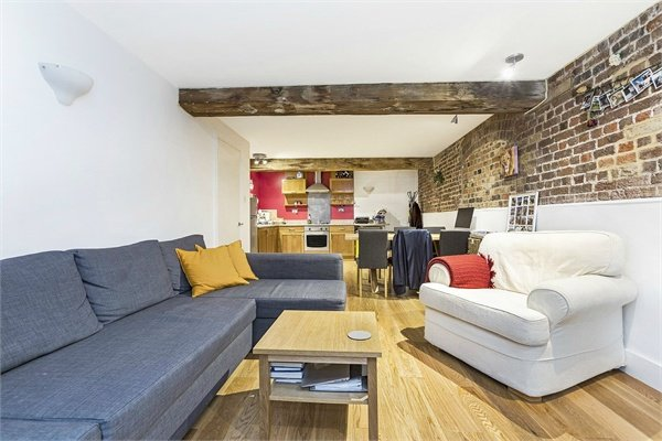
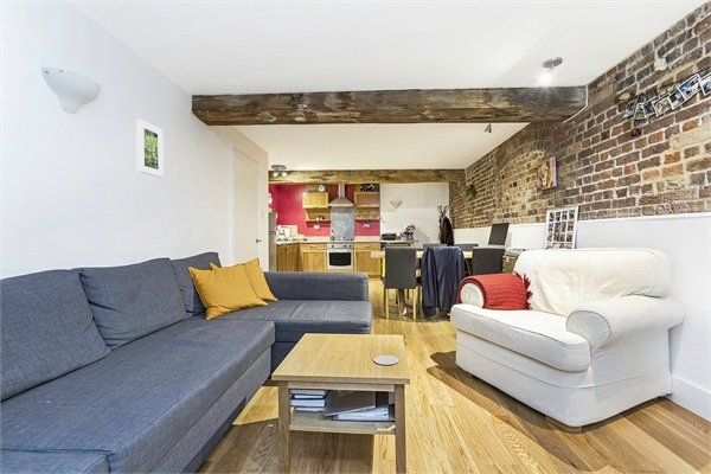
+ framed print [135,117,165,179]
